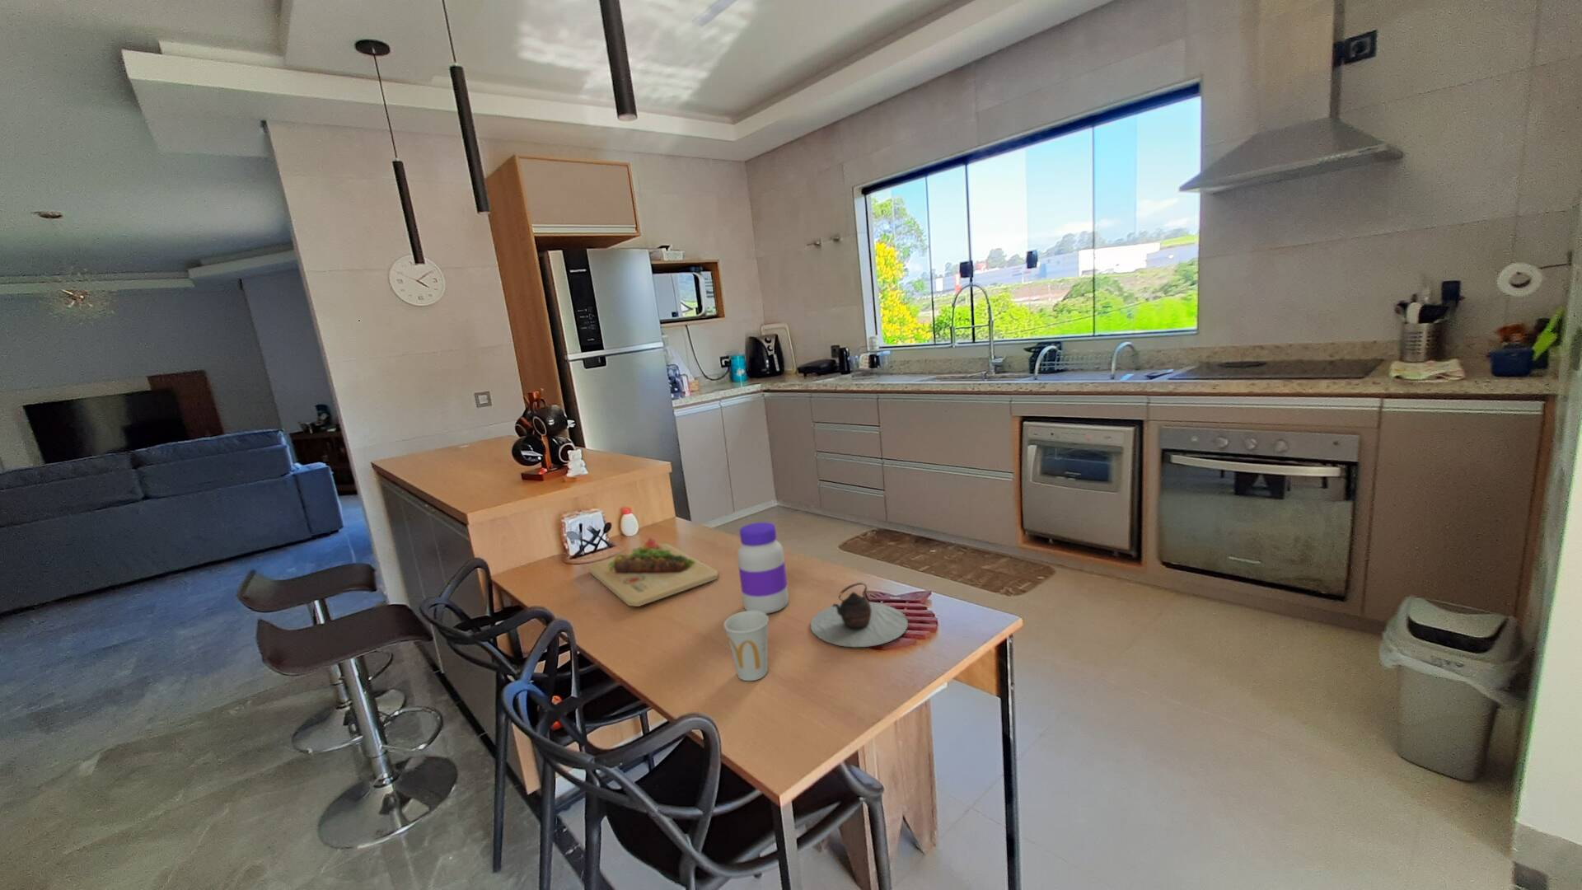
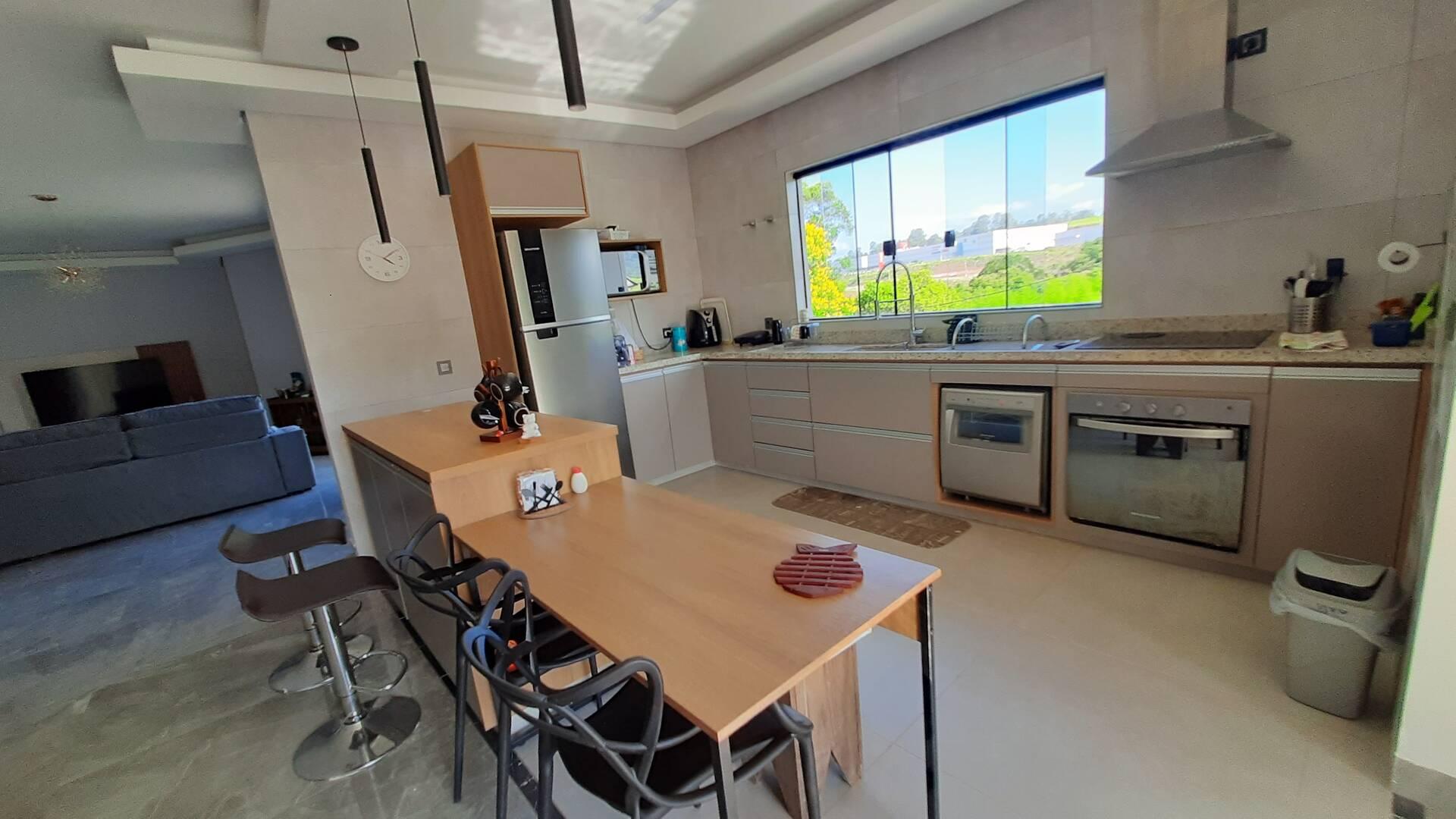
- teapot [809,581,908,648]
- cutting board [588,537,718,607]
- jar [737,522,789,615]
- cup [723,611,769,681]
